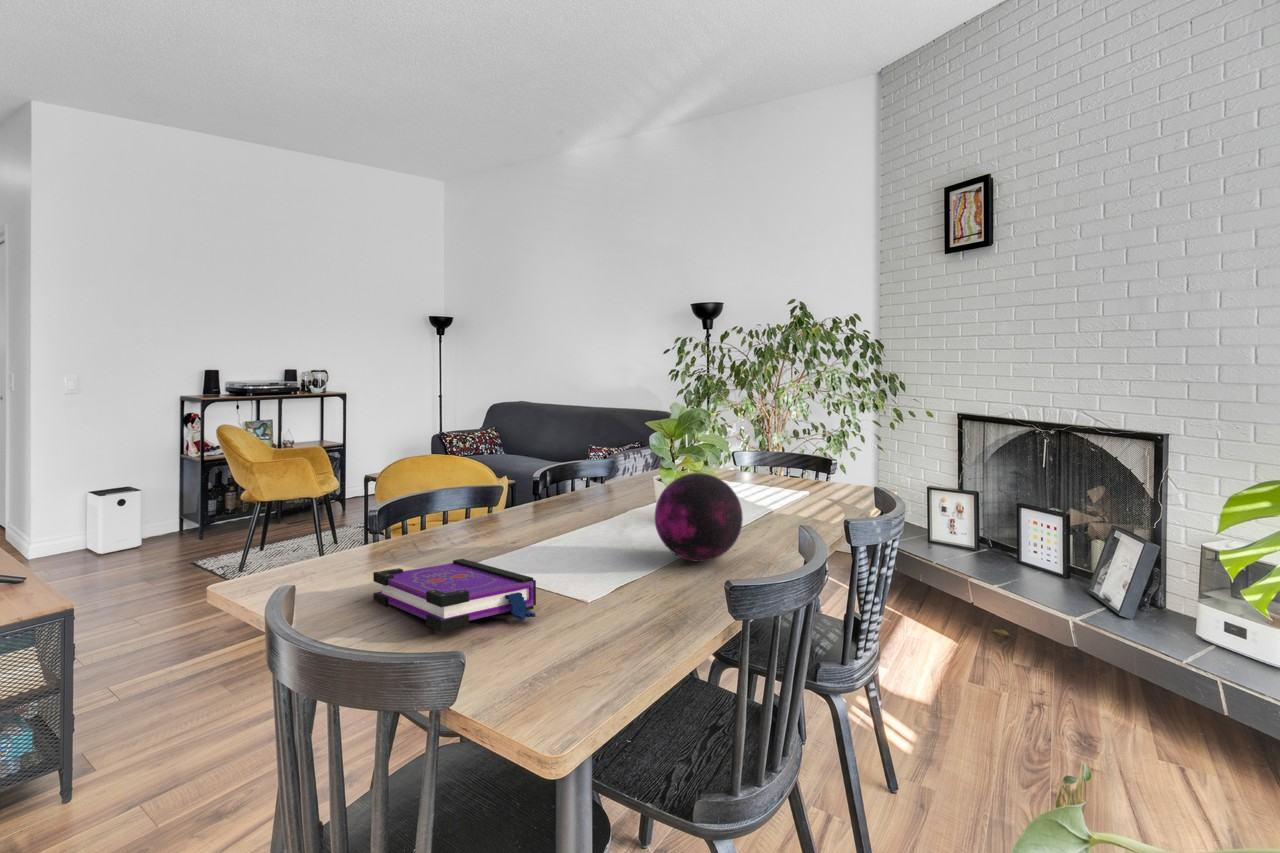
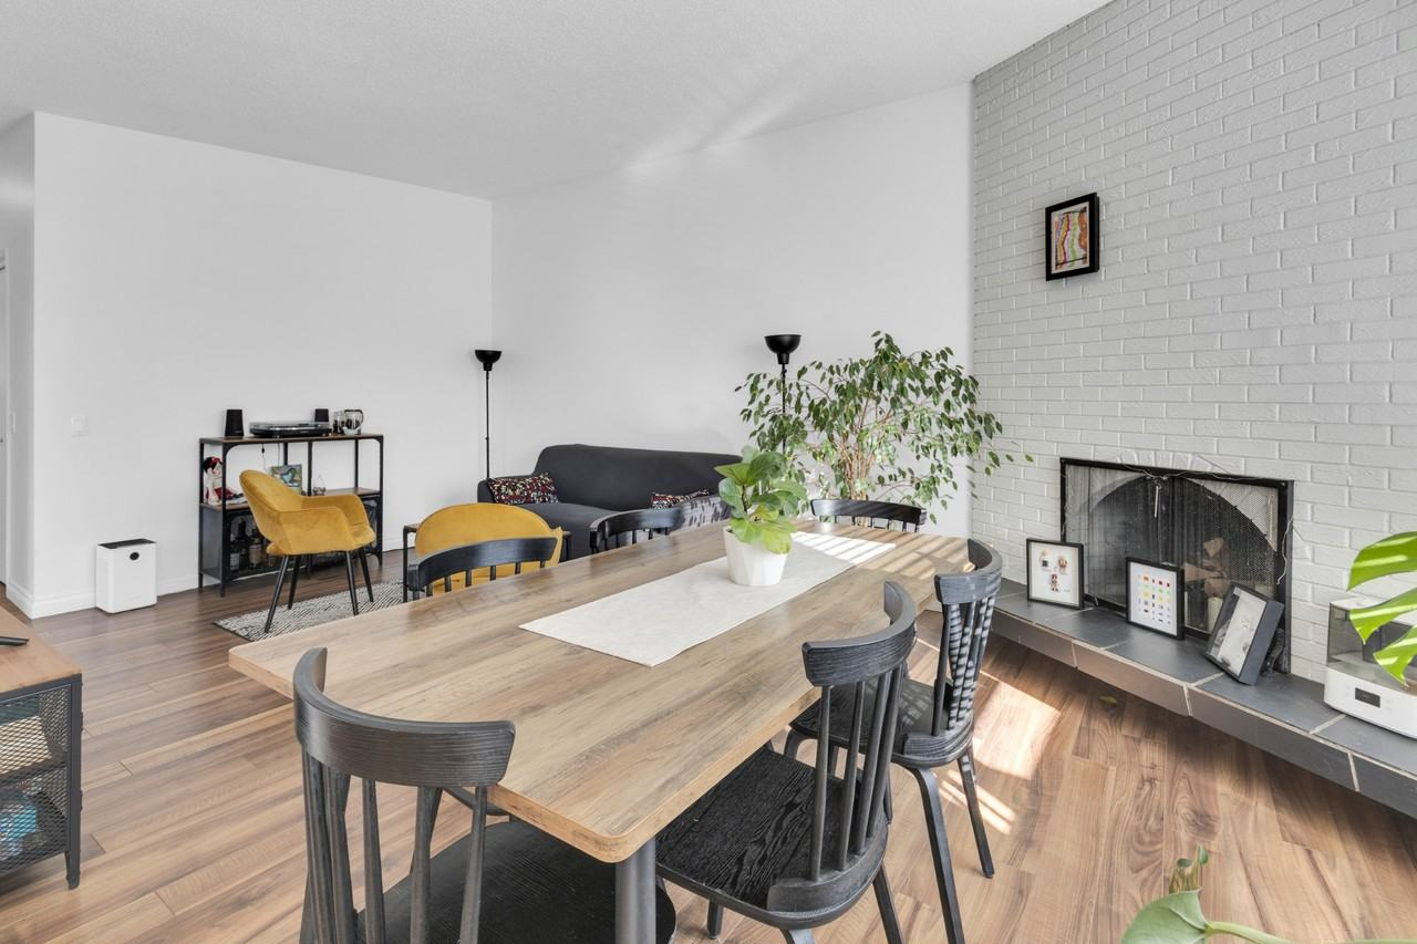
- board game [372,558,537,633]
- decorative orb [654,472,744,563]
